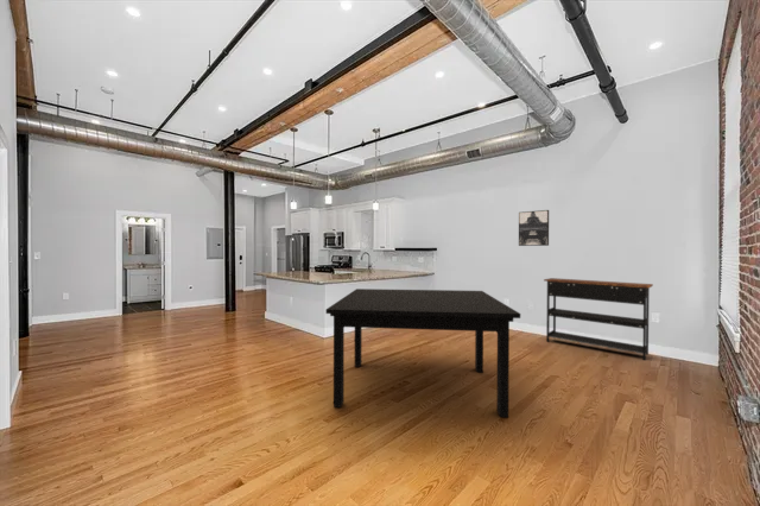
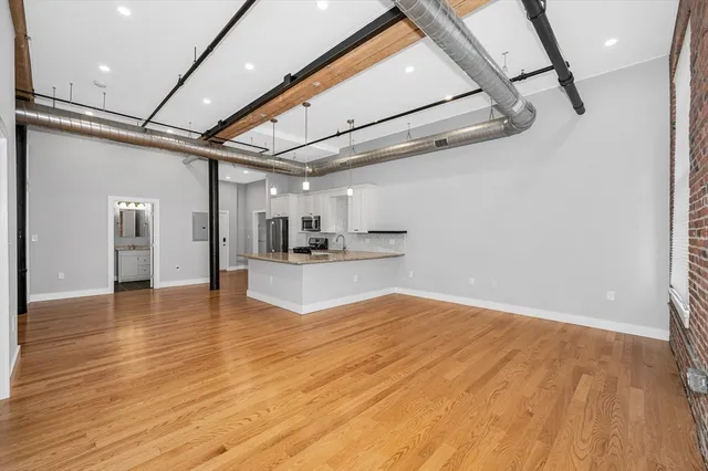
- dining table [325,287,521,418]
- console table [543,277,654,361]
- wall art [518,209,550,247]
